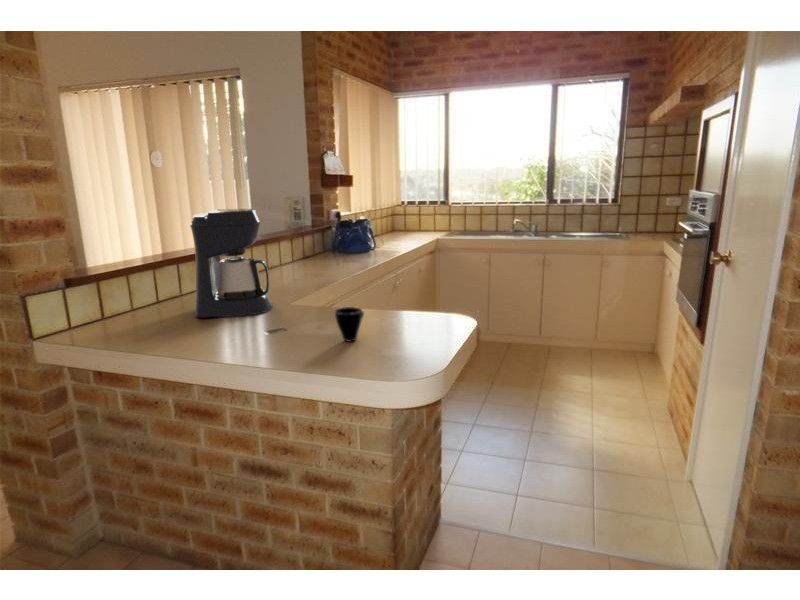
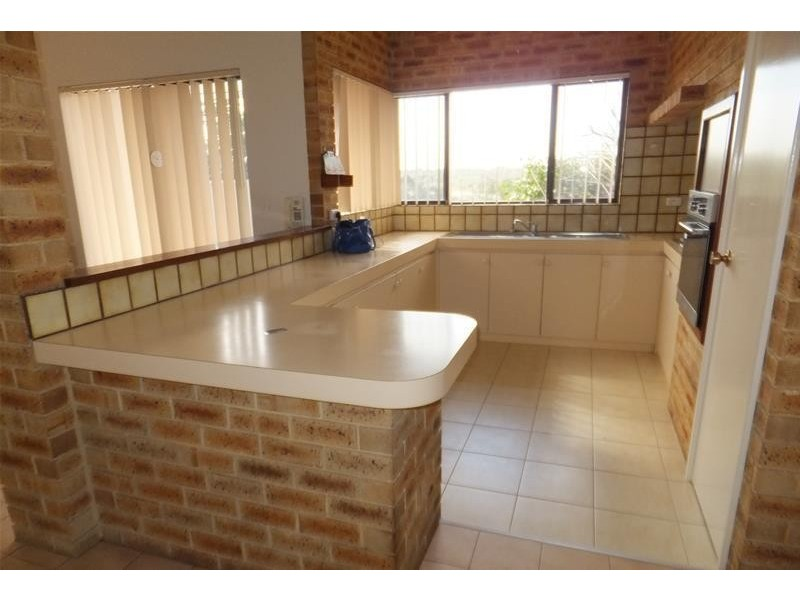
- cup [334,306,365,343]
- coffee maker [189,208,273,319]
